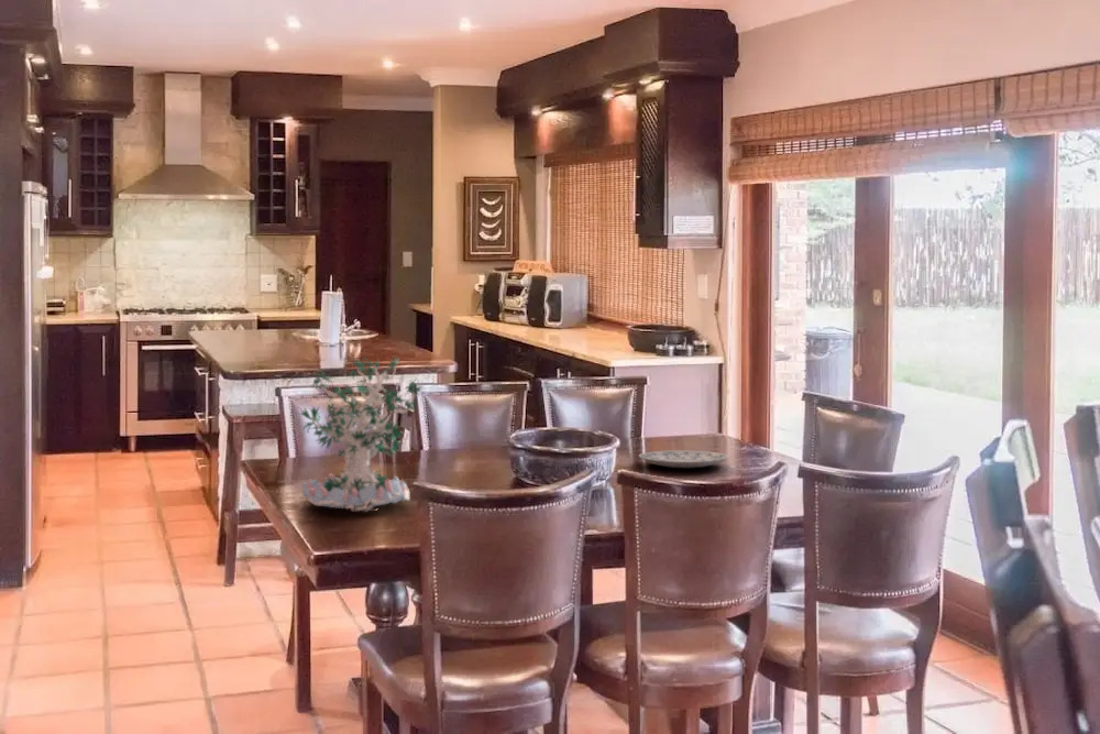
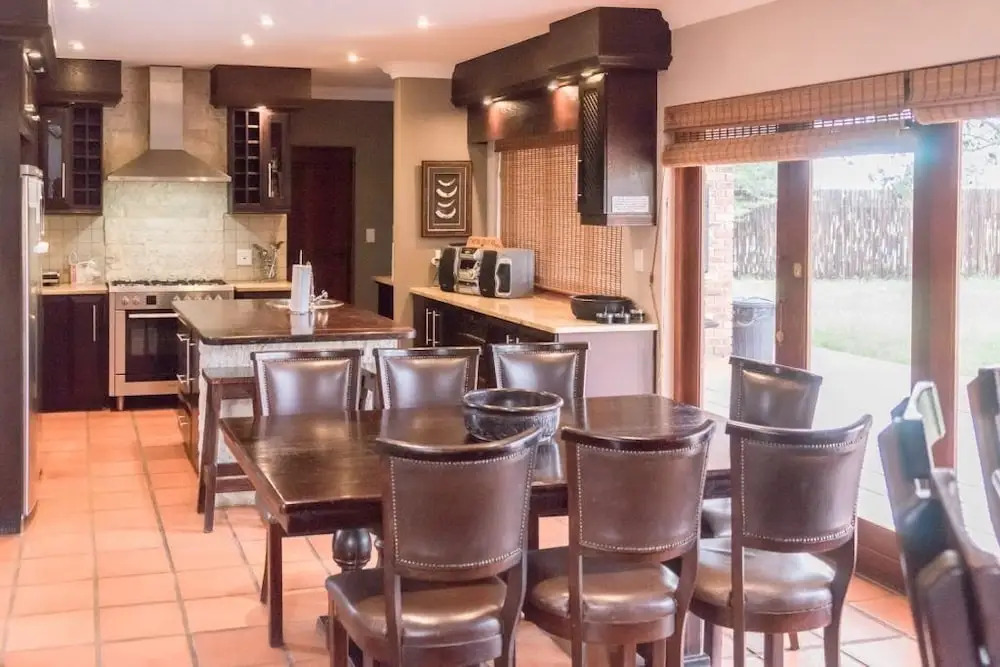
- plant [298,355,421,513]
- plate [638,449,730,470]
